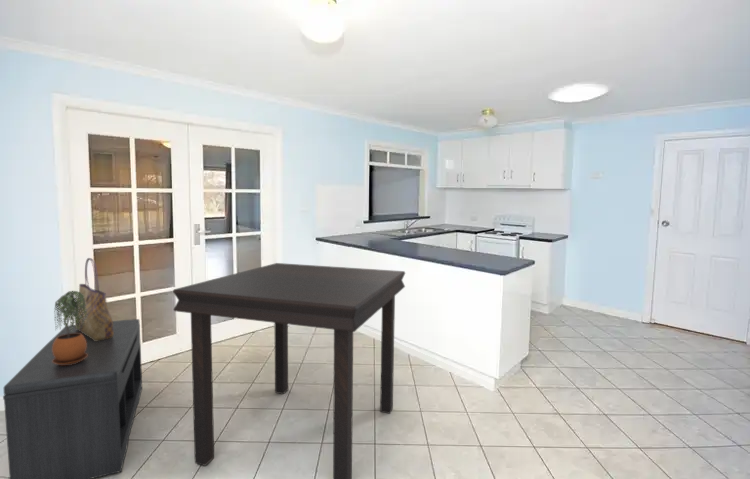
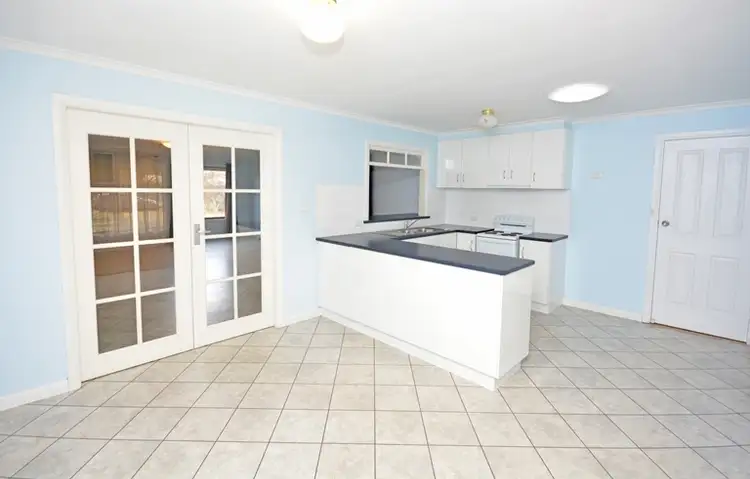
- dining table [172,262,406,479]
- bench [2,318,143,479]
- potted plant [52,290,88,365]
- tote bag [74,257,113,341]
